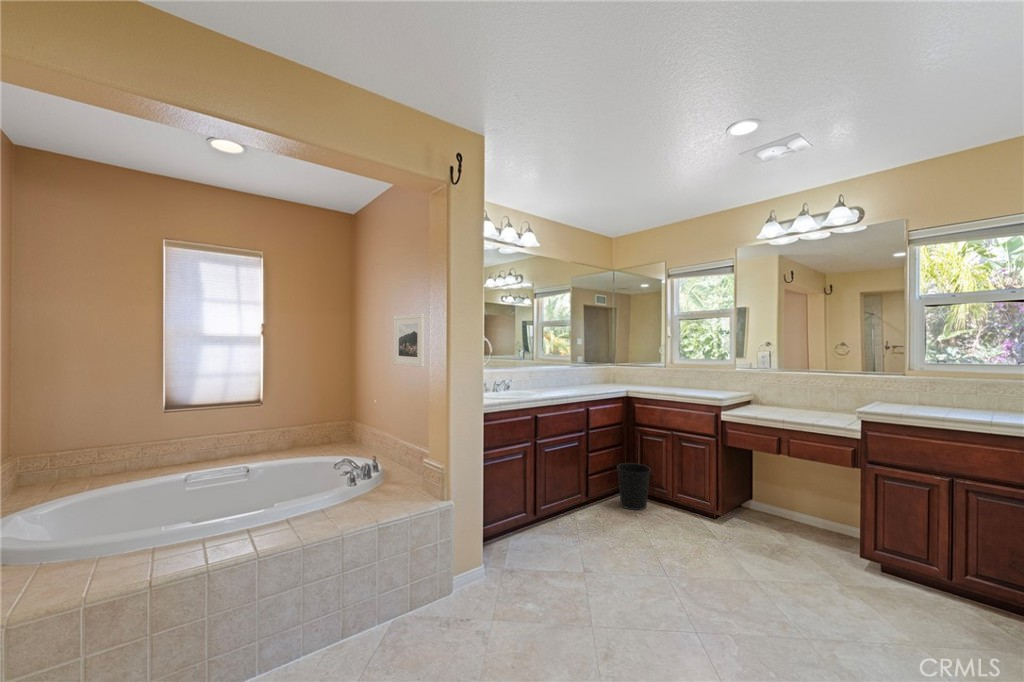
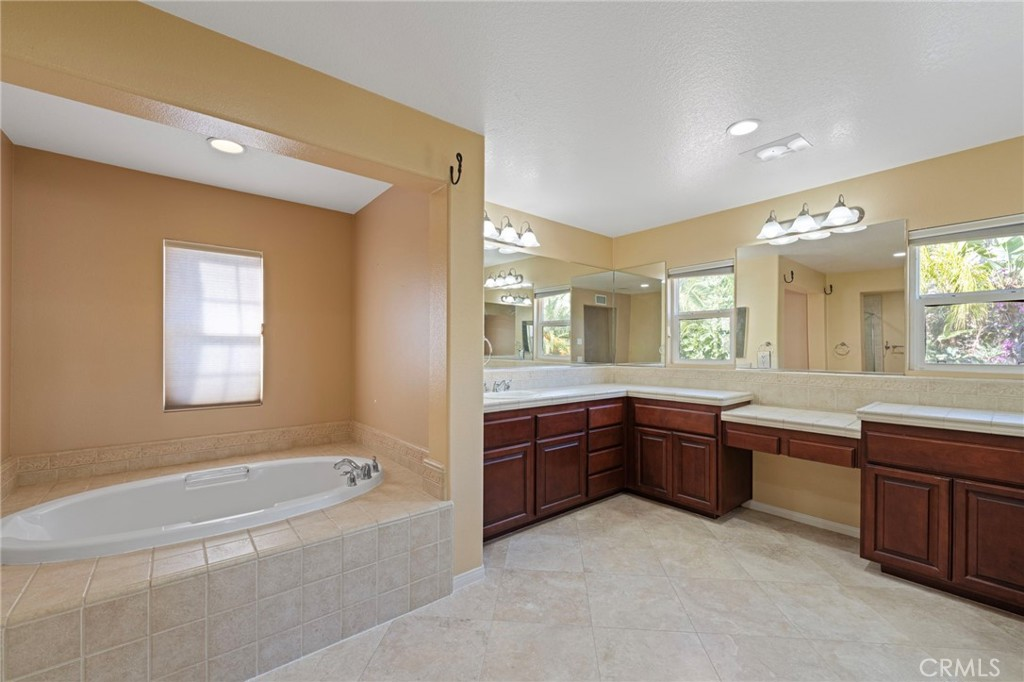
- wastebasket [616,462,652,511]
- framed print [393,313,426,368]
